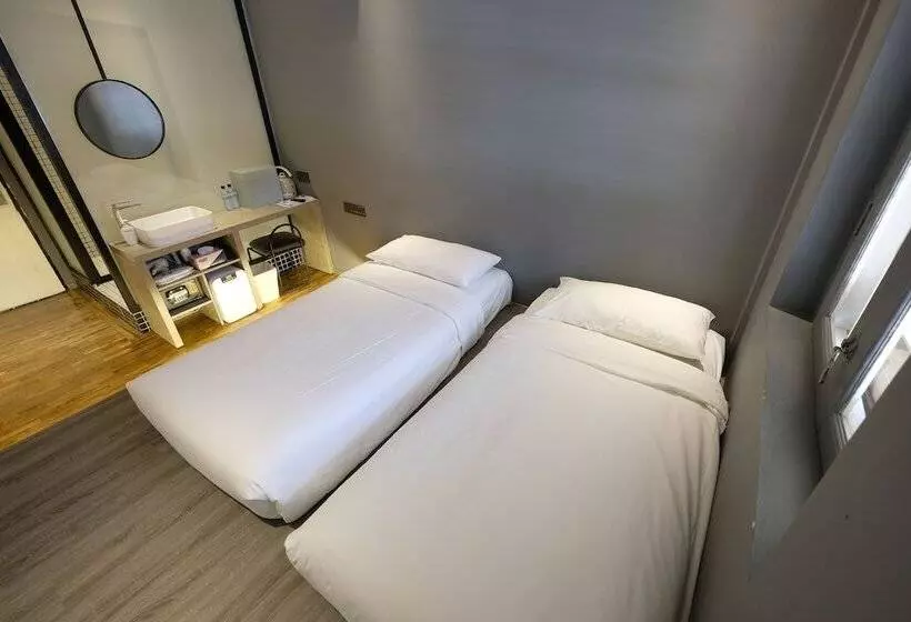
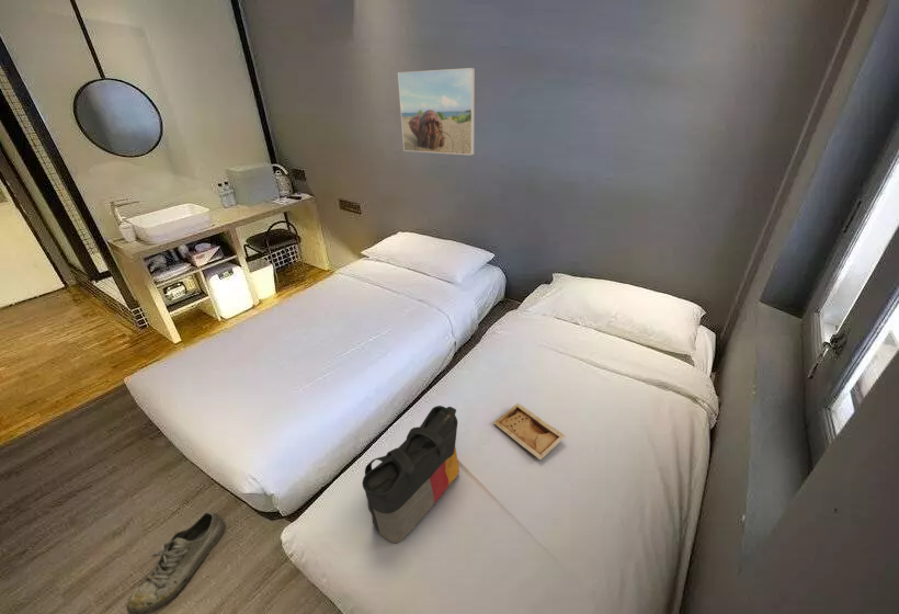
+ tray [492,402,567,461]
+ tote bag [361,405,460,544]
+ shoe [125,511,227,614]
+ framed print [397,67,476,156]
